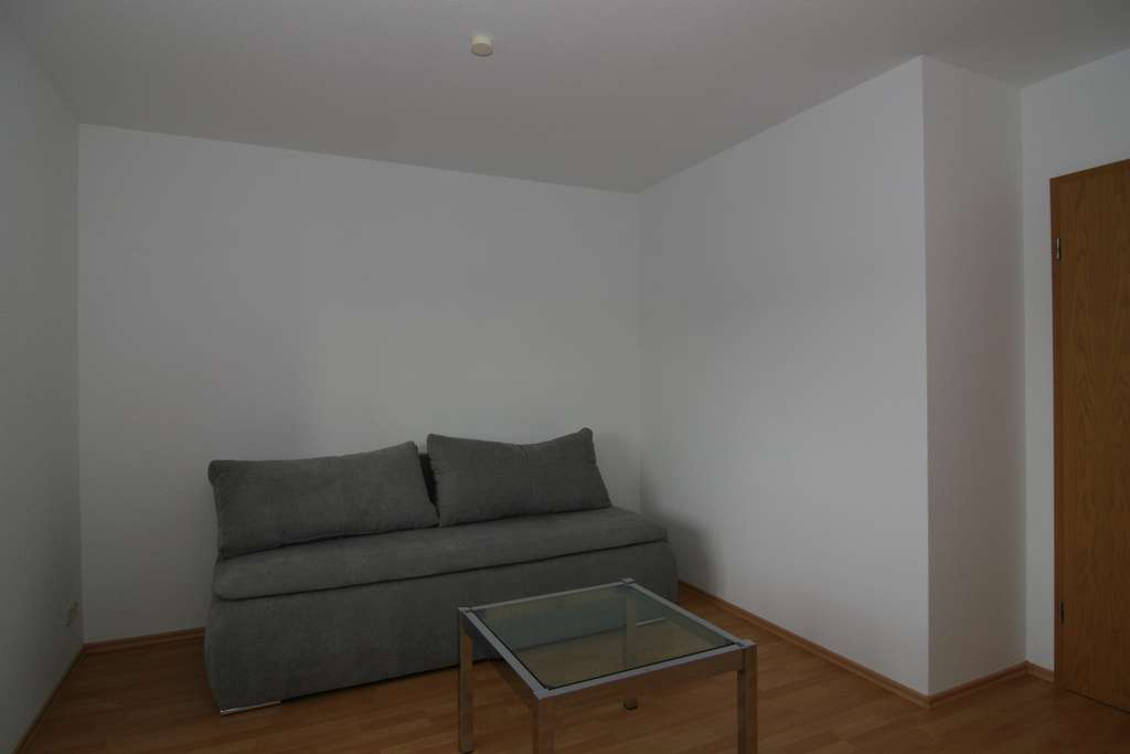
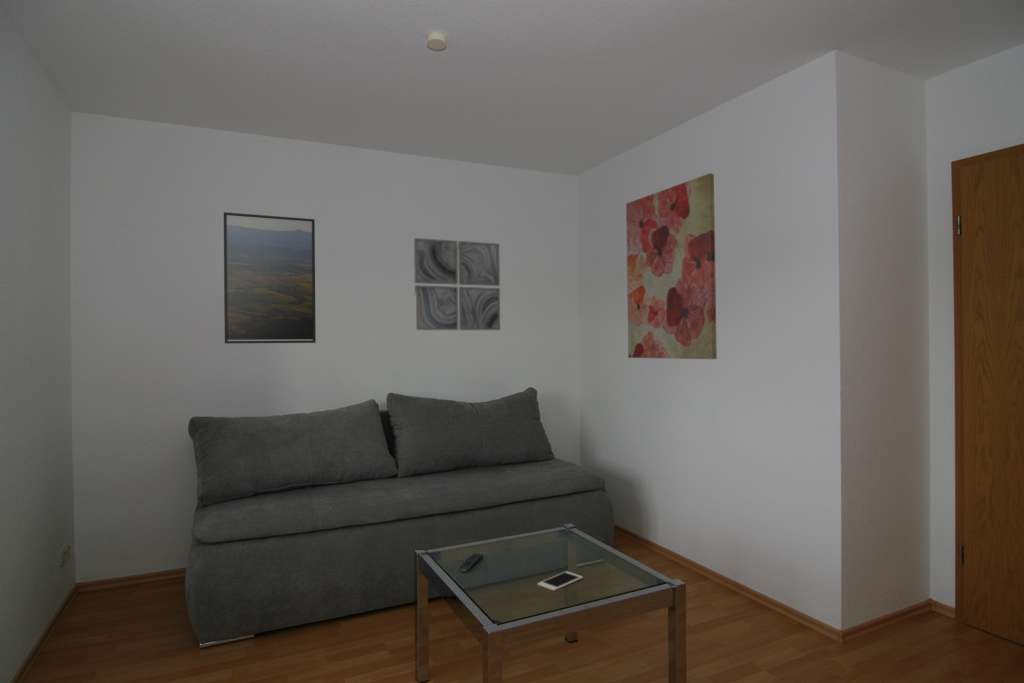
+ remote control [459,553,484,573]
+ wall art [625,172,718,360]
+ wall art [413,237,501,331]
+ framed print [223,211,317,345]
+ cell phone [537,570,584,592]
